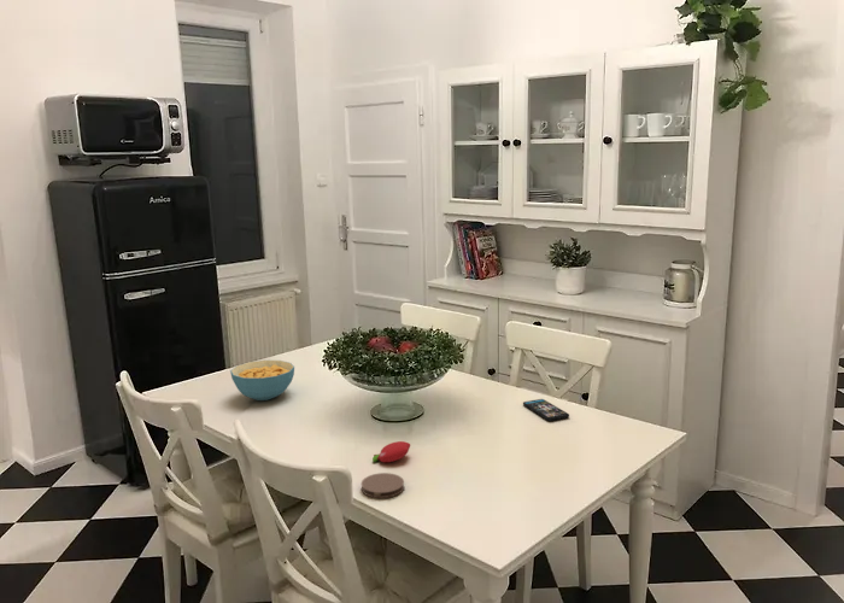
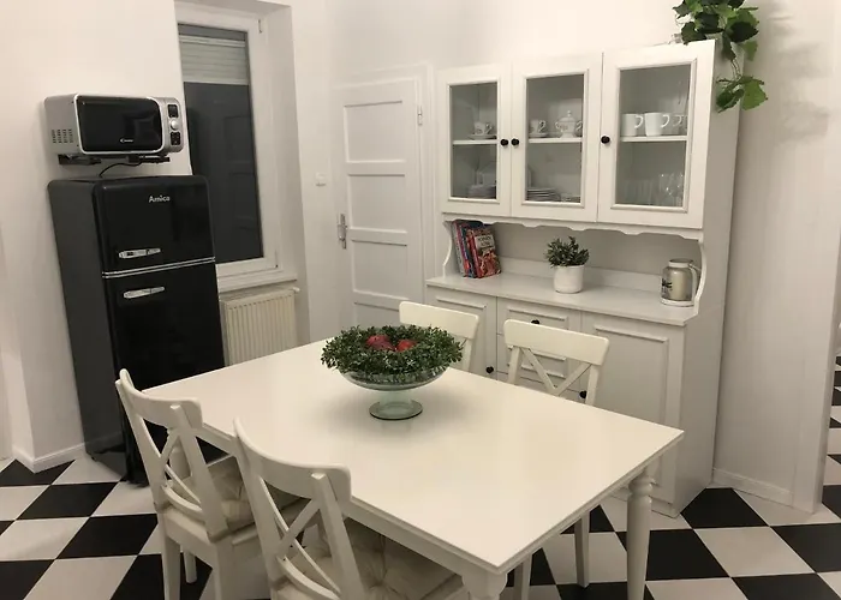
- smartphone [522,398,570,422]
- fruit [371,440,411,463]
- cereal bowl [229,359,295,402]
- coaster [361,472,405,499]
